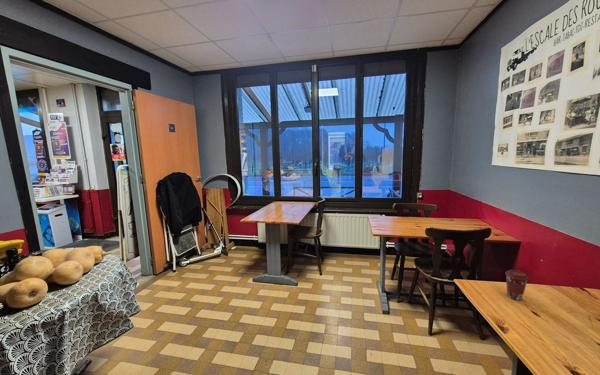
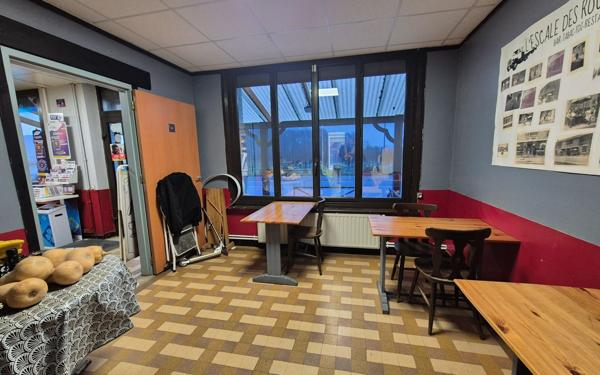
- coffee cup [504,269,530,301]
